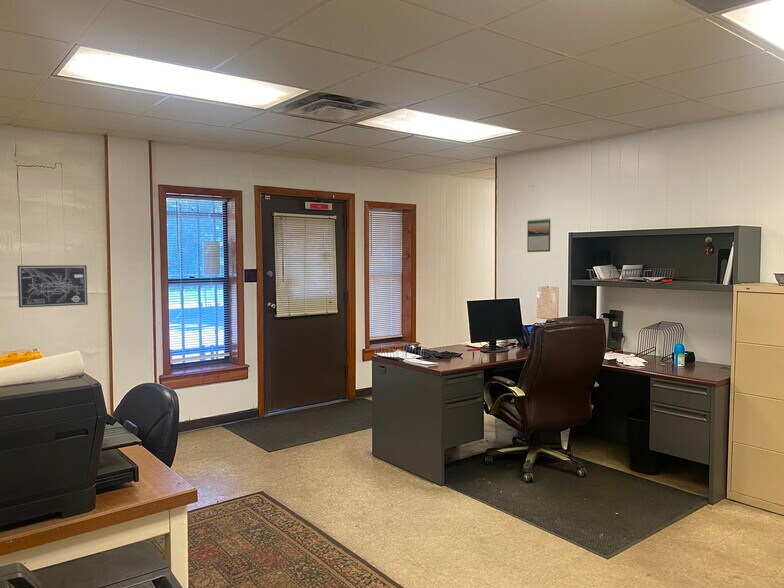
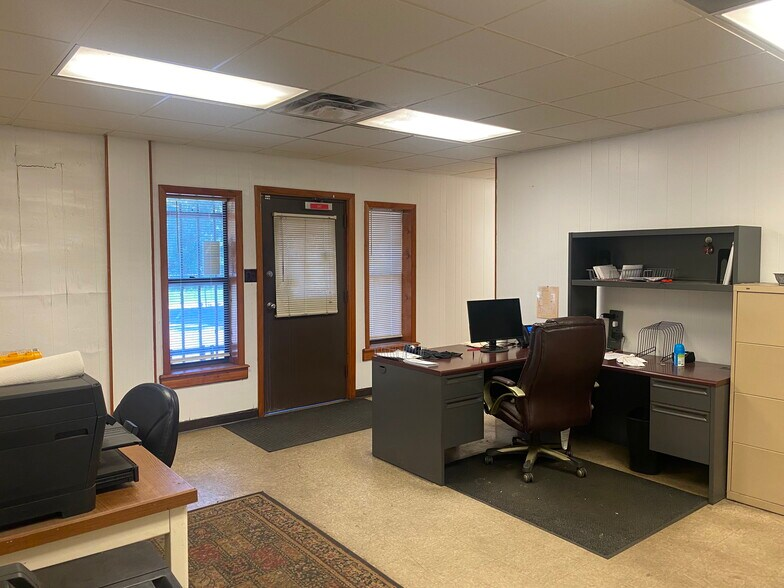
- calendar [526,217,552,253]
- wall art [16,264,89,309]
